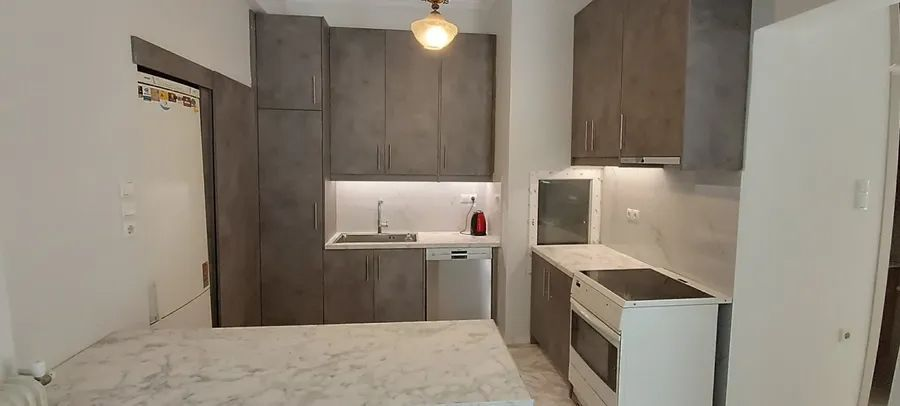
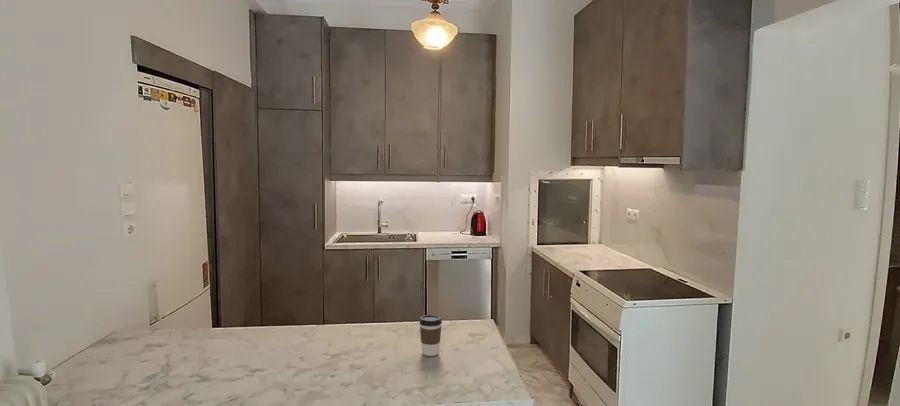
+ coffee cup [418,314,443,357]
